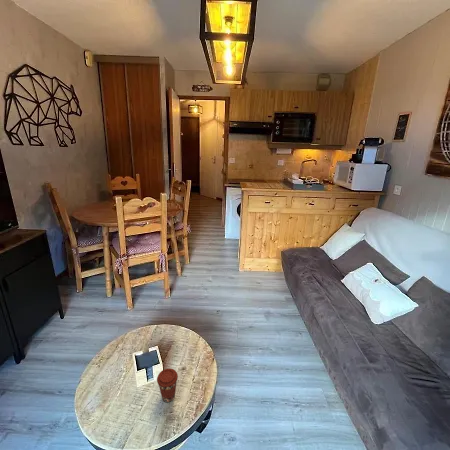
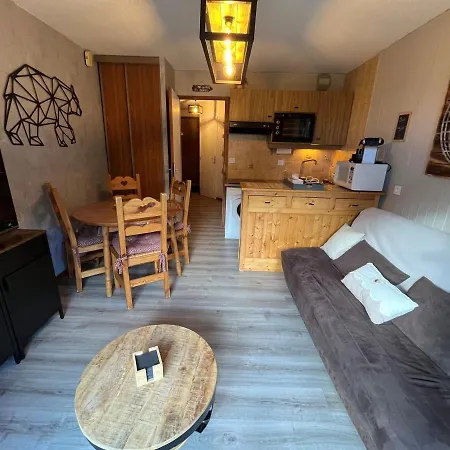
- coffee cup [156,367,179,403]
